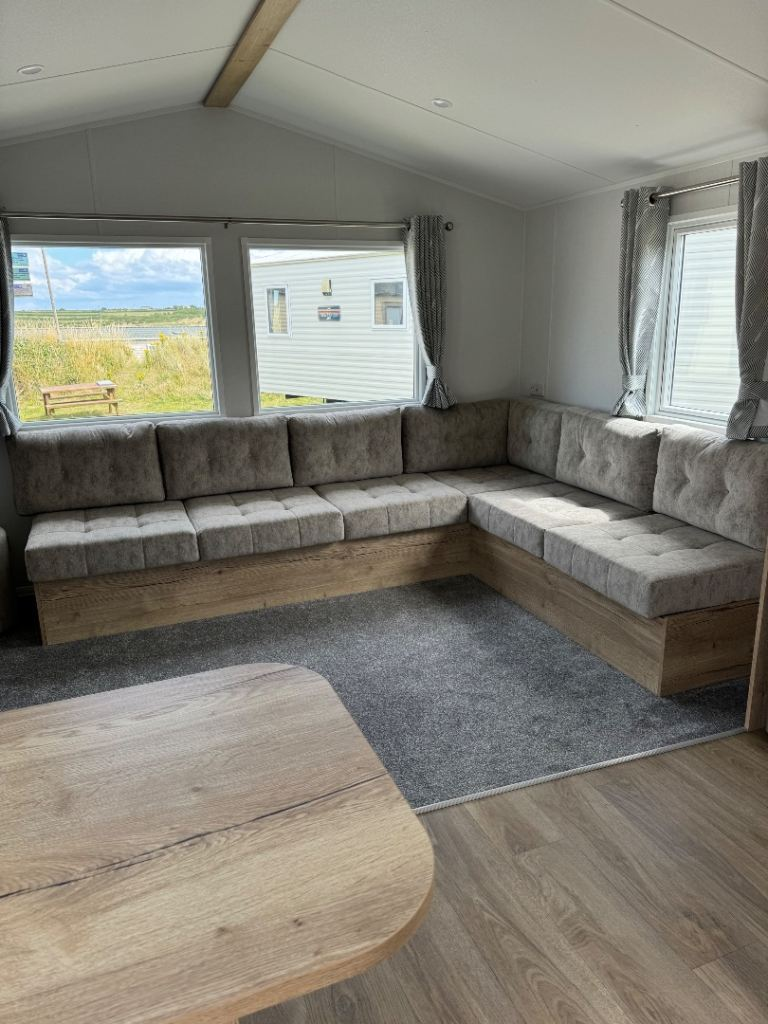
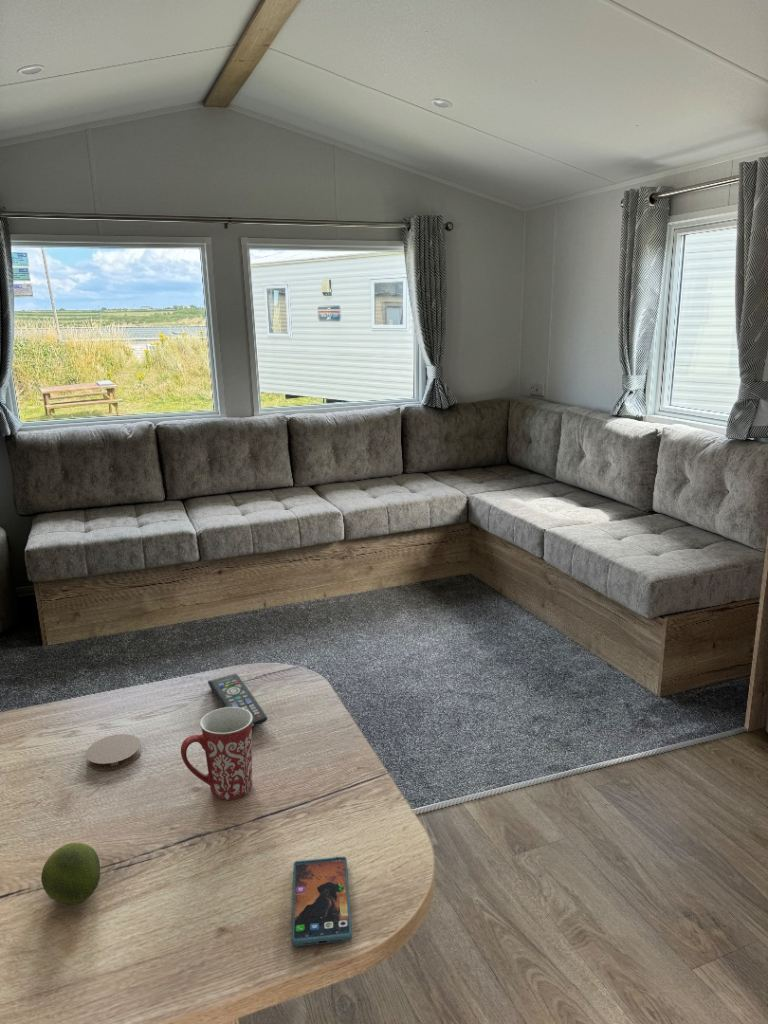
+ remote control [207,673,269,728]
+ coaster [85,733,143,771]
+ fruit [40,842,101,905]
+ smartphone [291,856,353,947]
+ mug [180,707,253,801]
